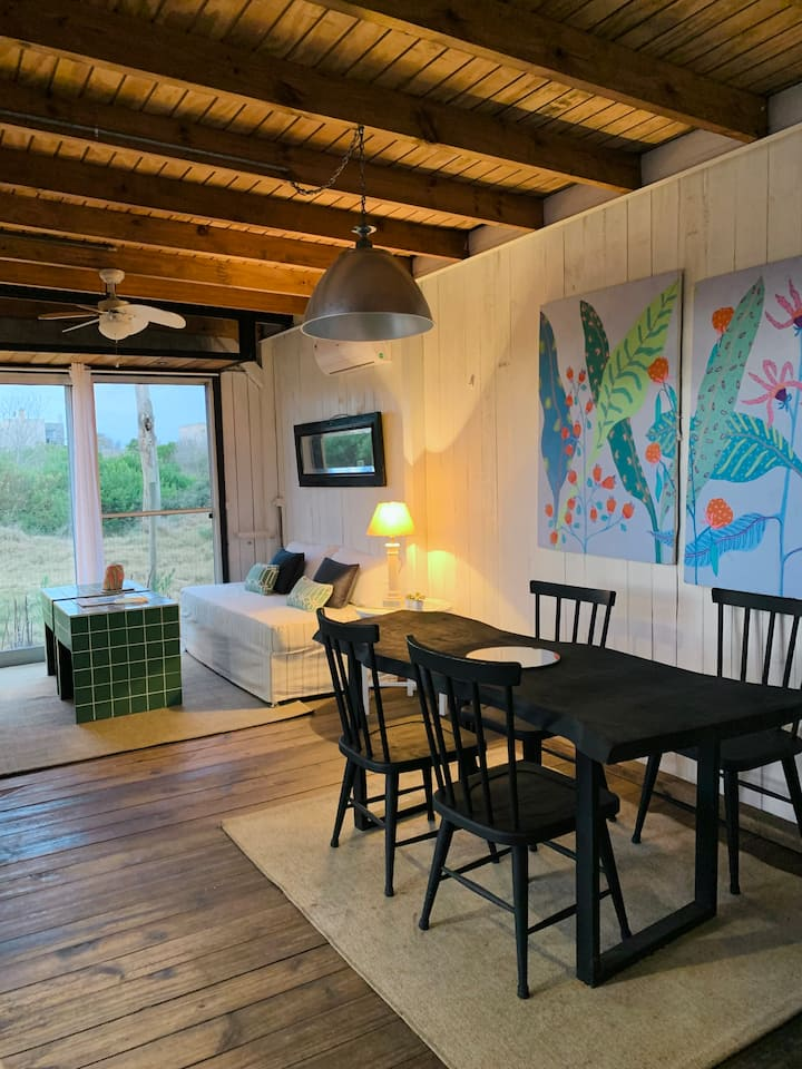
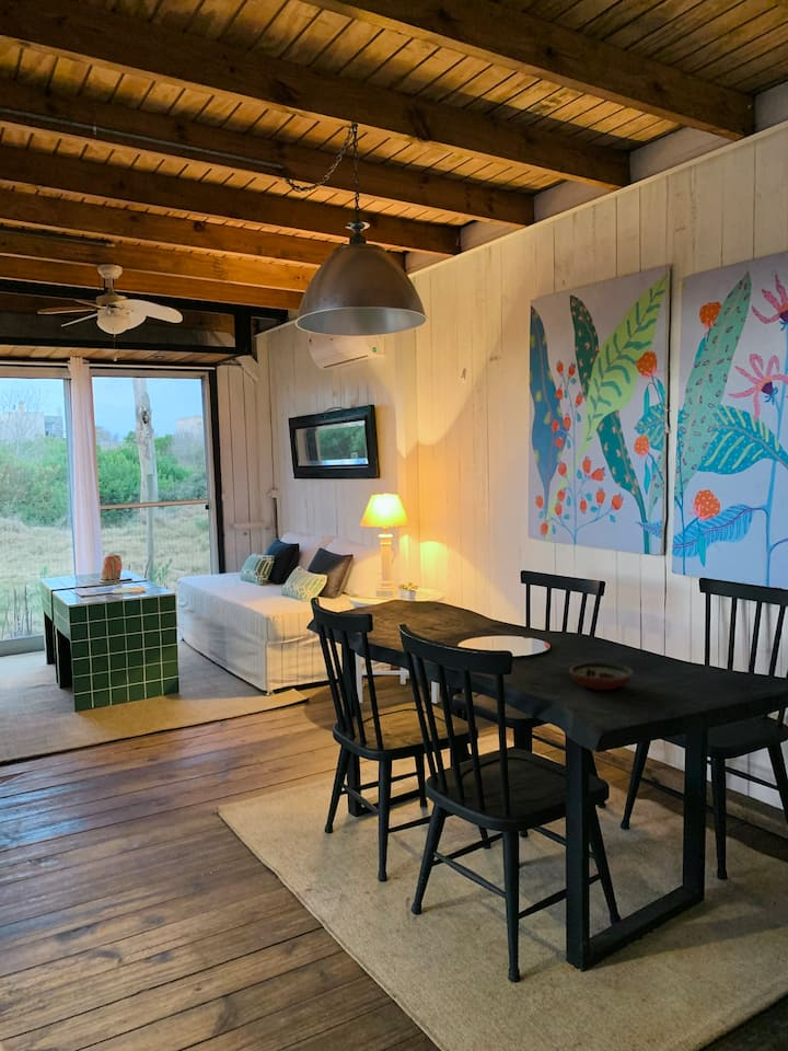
+ decorative bowl [568,661,635,691]
